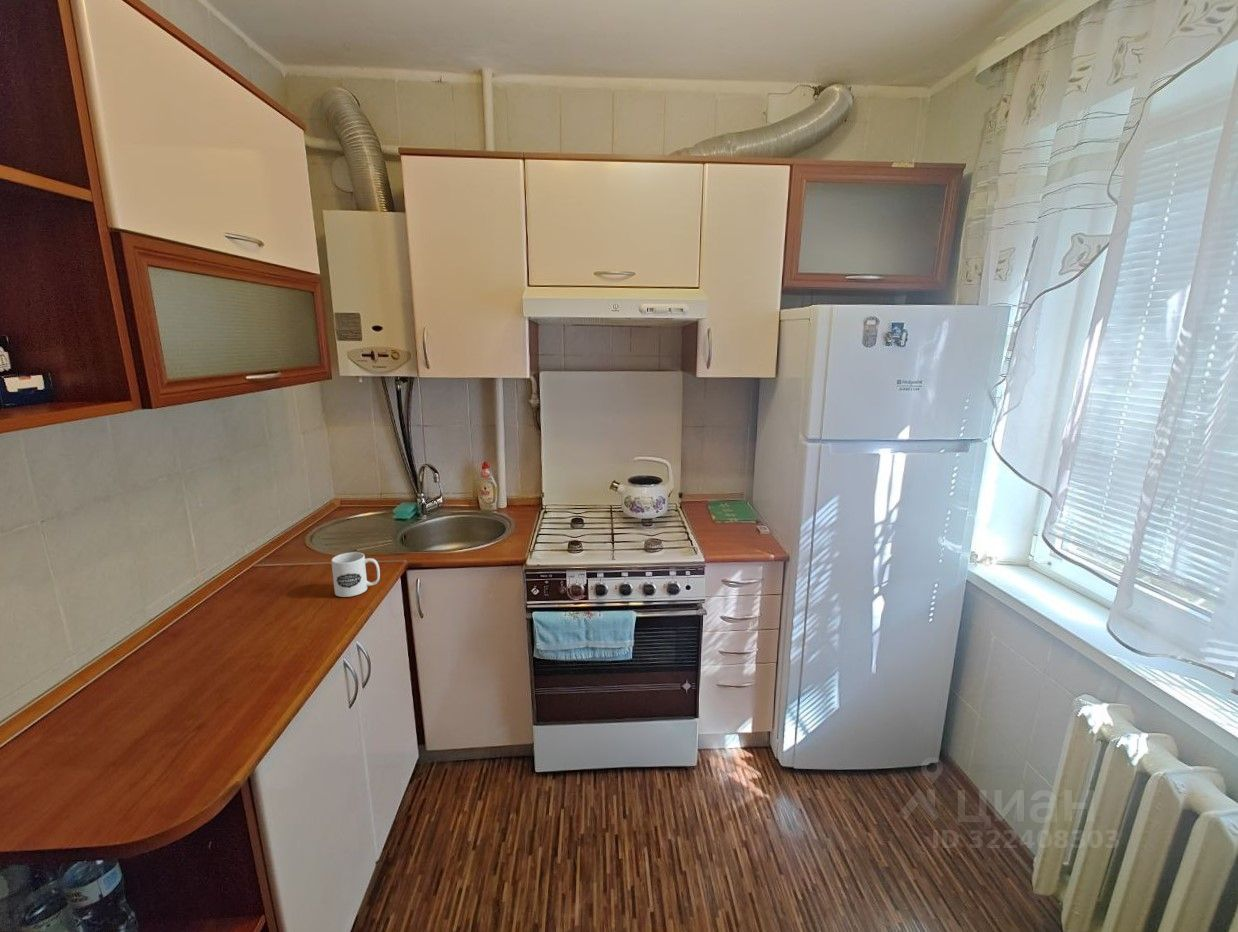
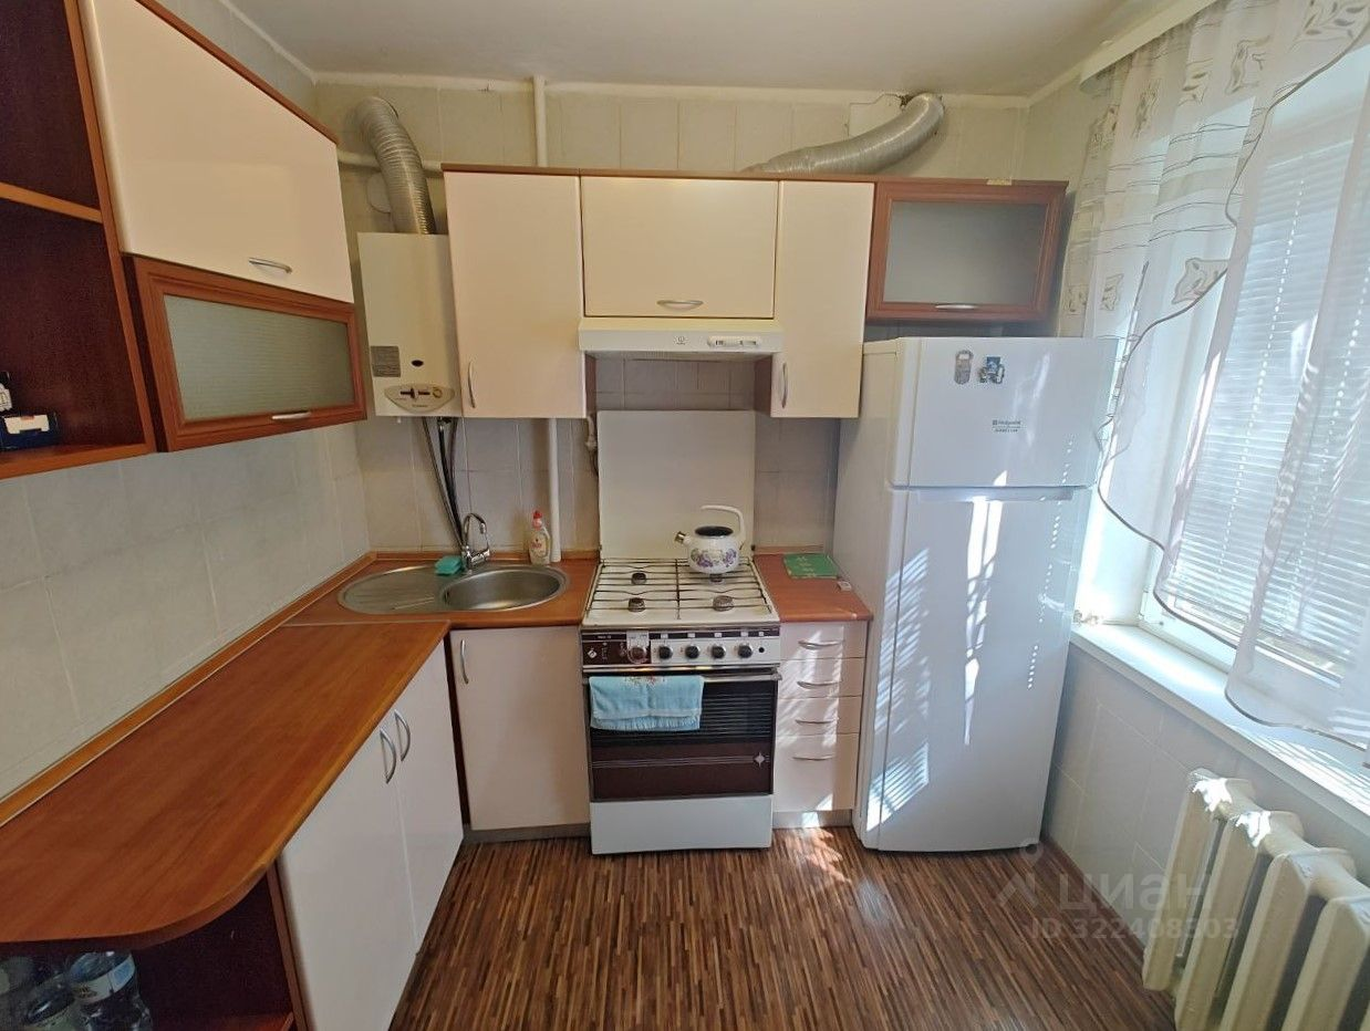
- mug [330,551,381,598]
